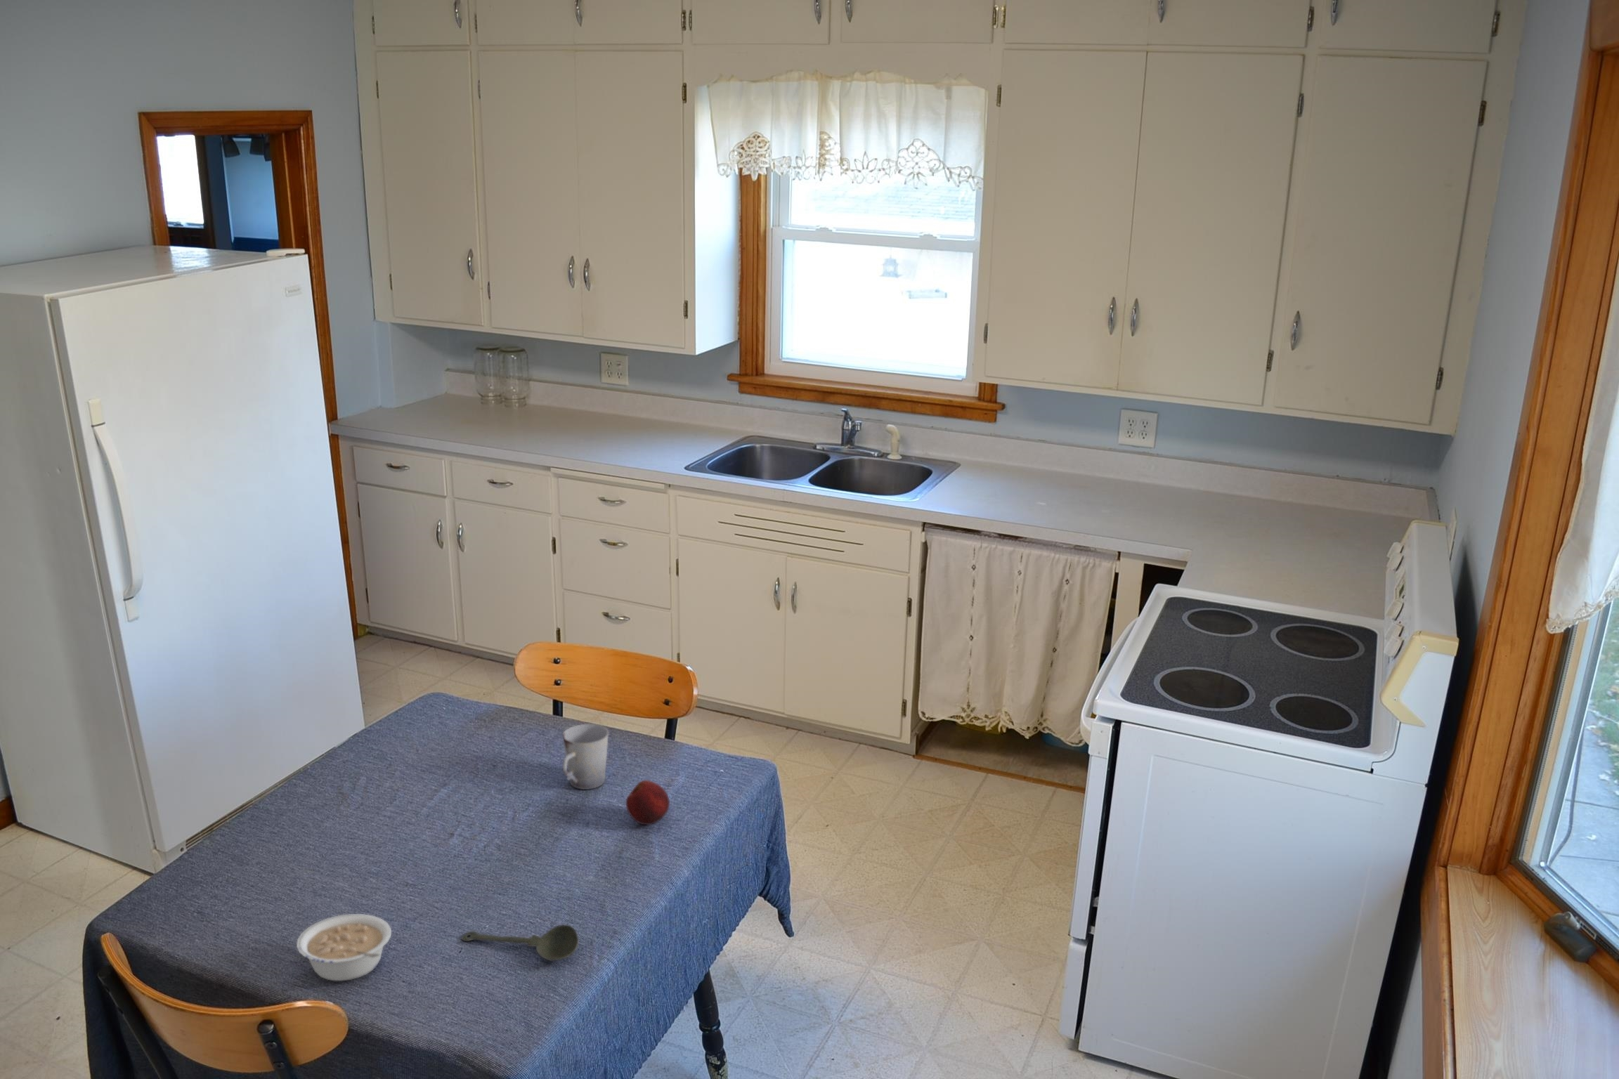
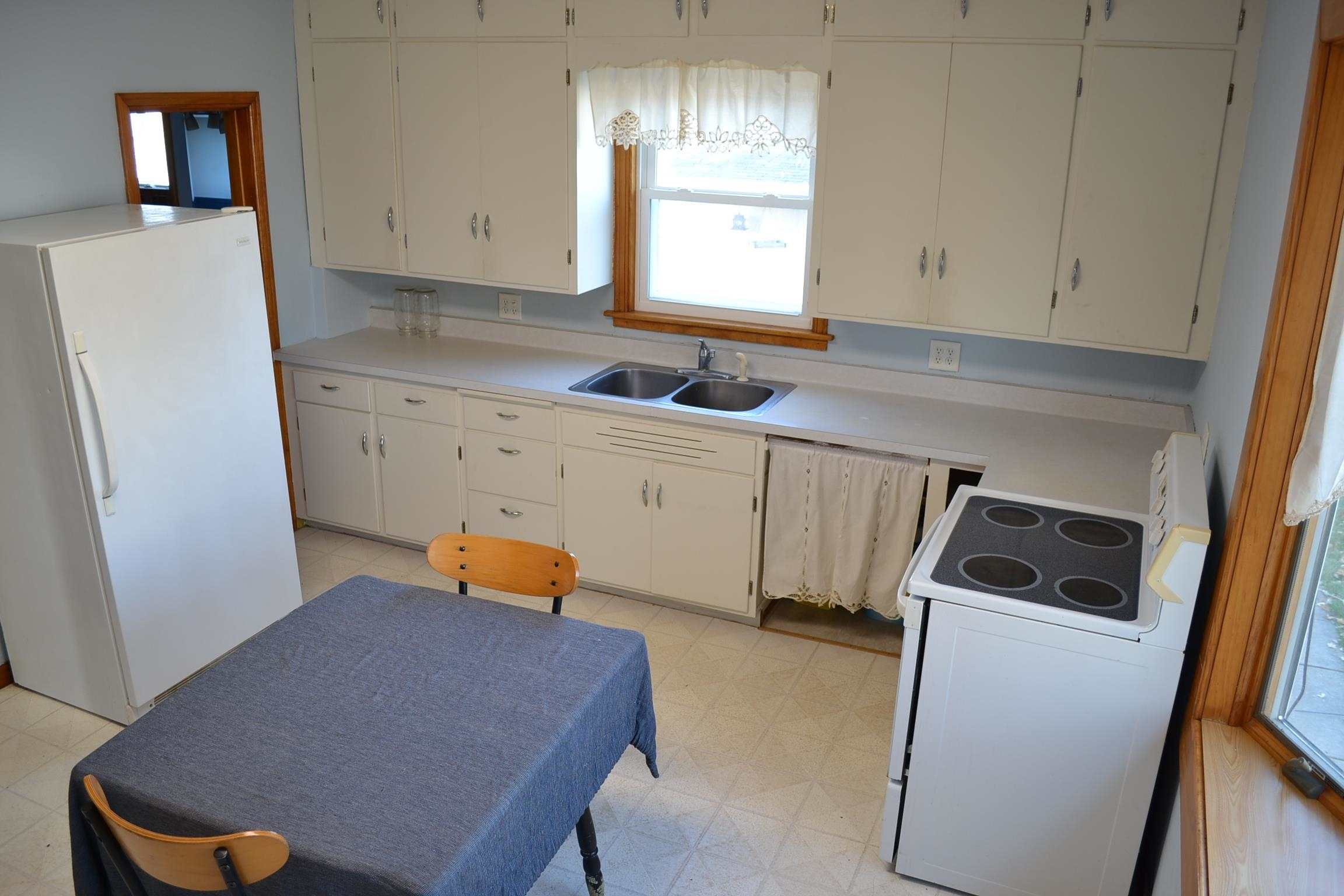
- apple [625,780,671,825]
- cup [563,724,610,790]
- legume [296,913,391,981]
- spoon [460,924,579,962]
